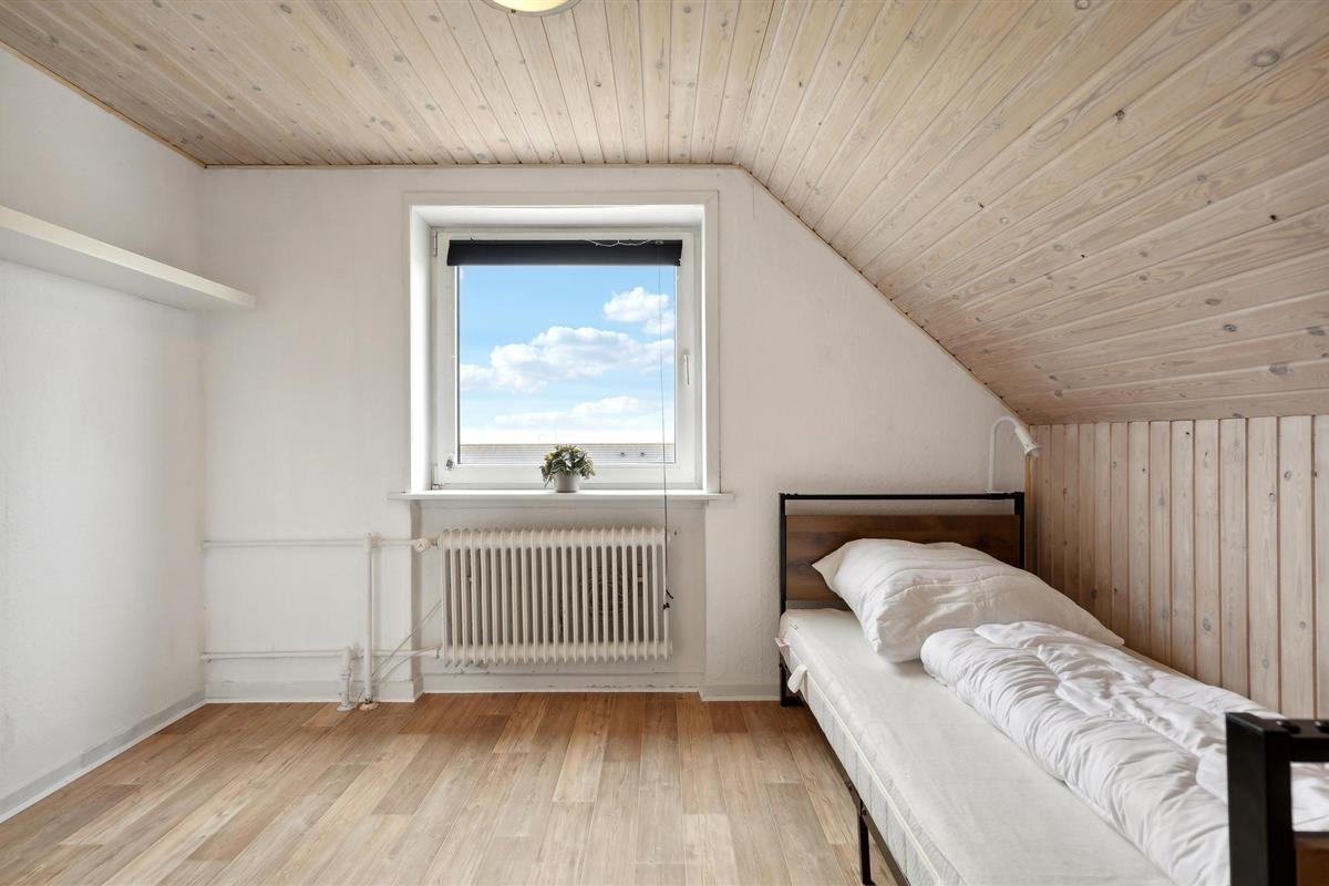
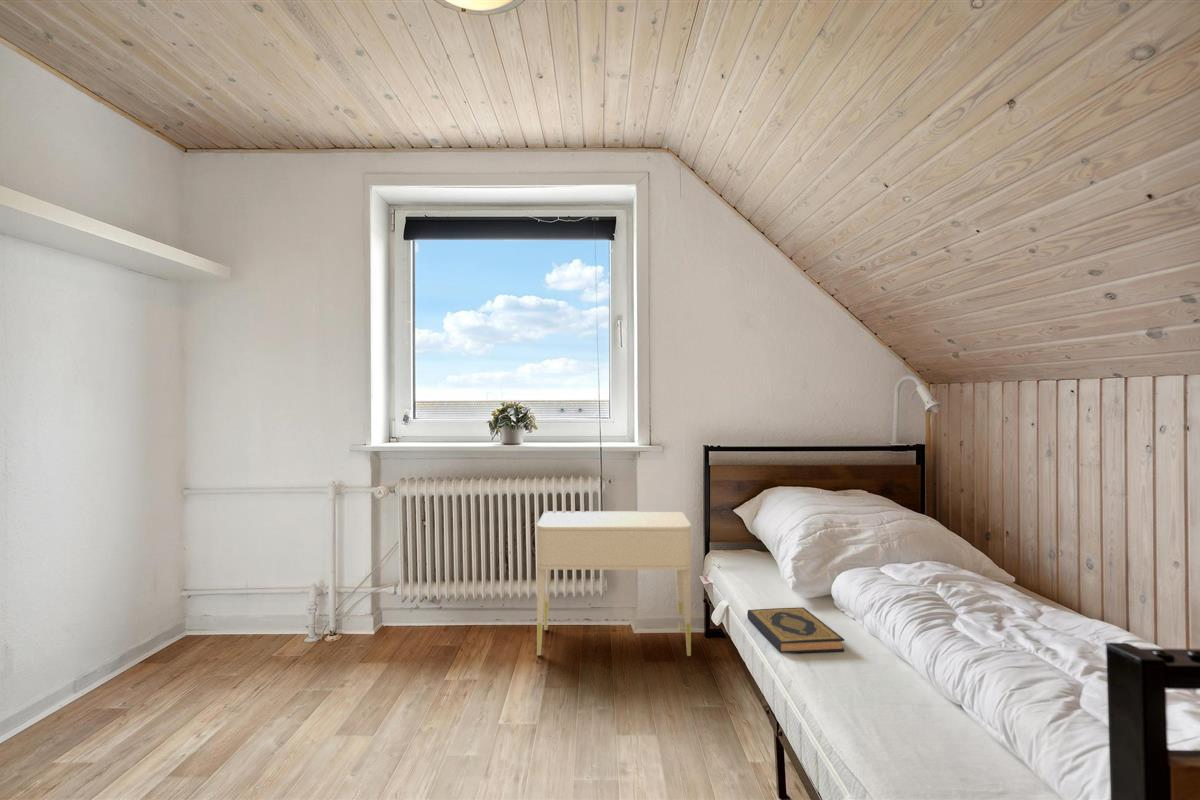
+ nightstand [536,510,692,657]
+ hardback book [746,606,845,654]
